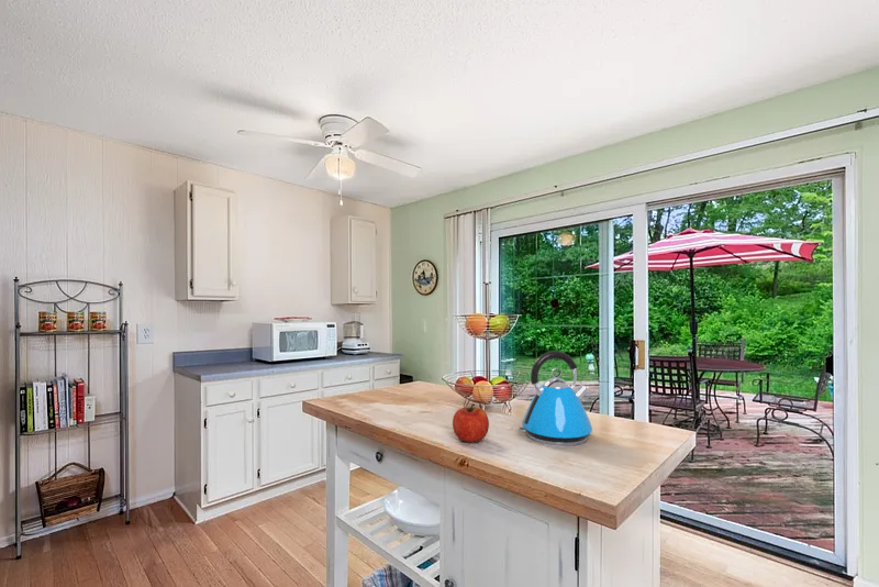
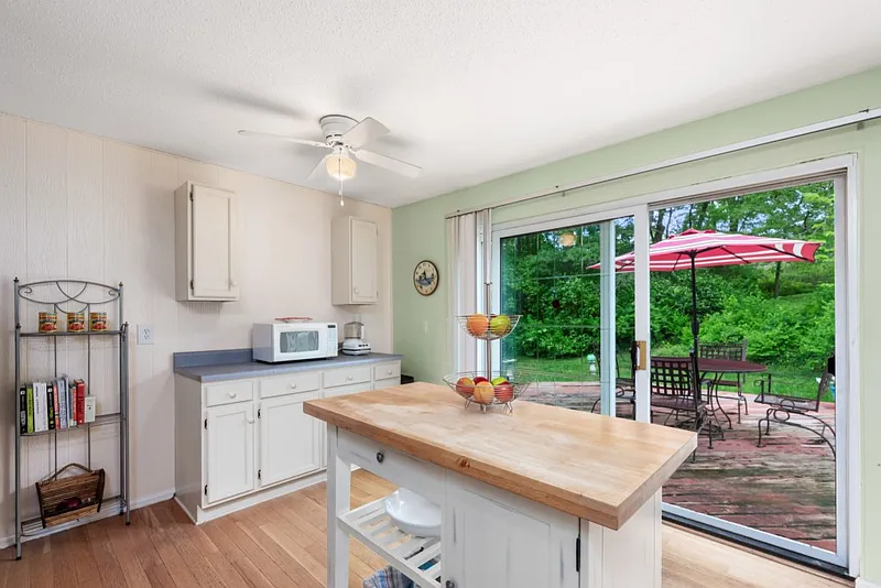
- apple [452,402,490,444]
- kettle [518,350,593,447]
